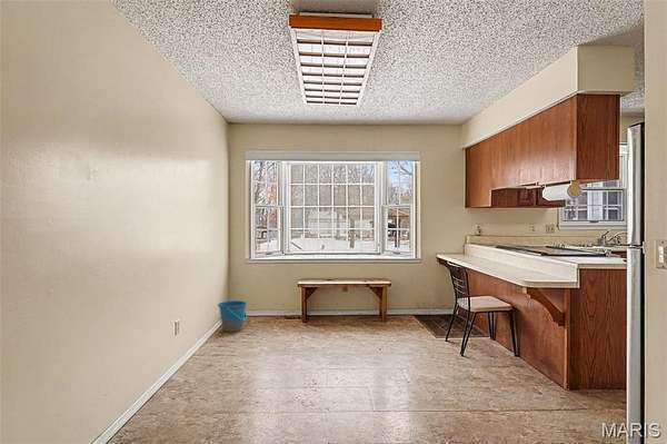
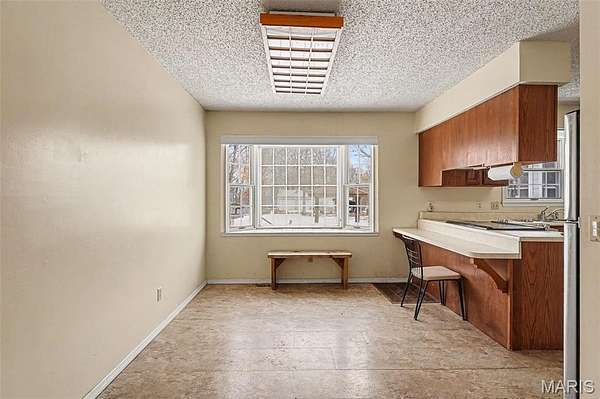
- bucket [217,299,248,333]
